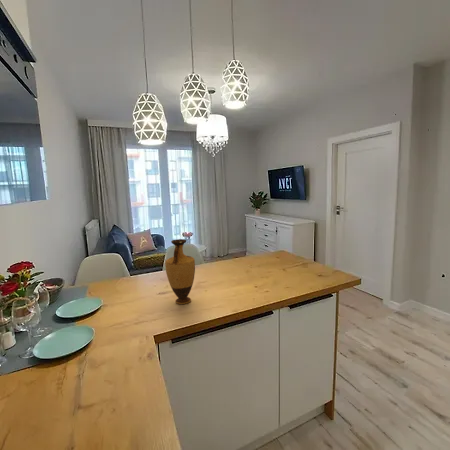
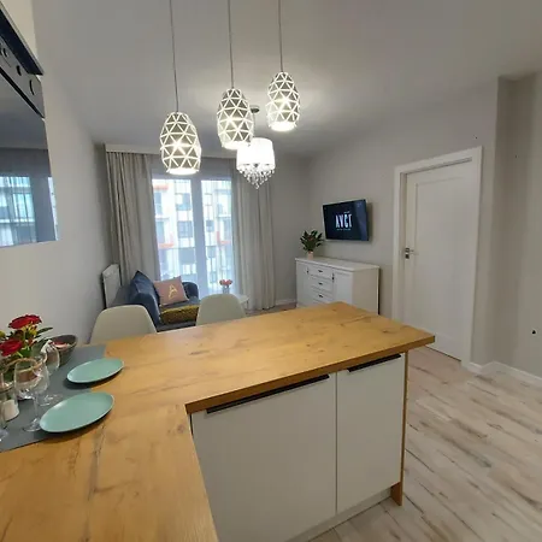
- vase [164,238,196,305]
